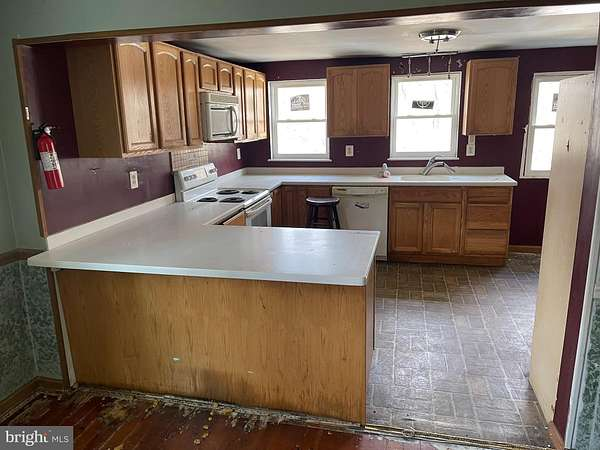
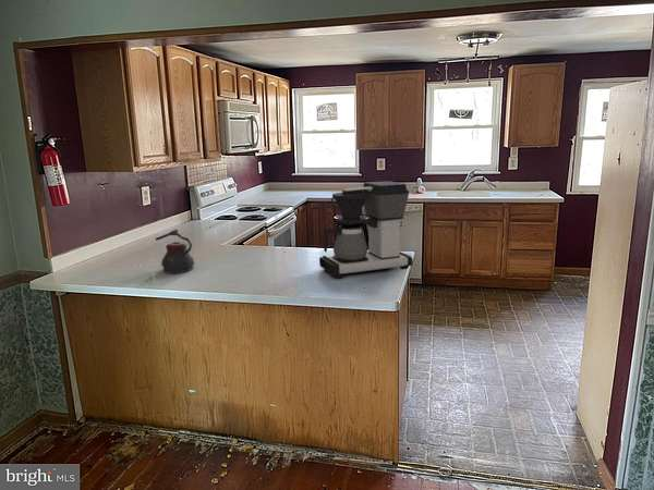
+ coffee maker [318,181,413,279]
+ teapot [155,229,195,274]
